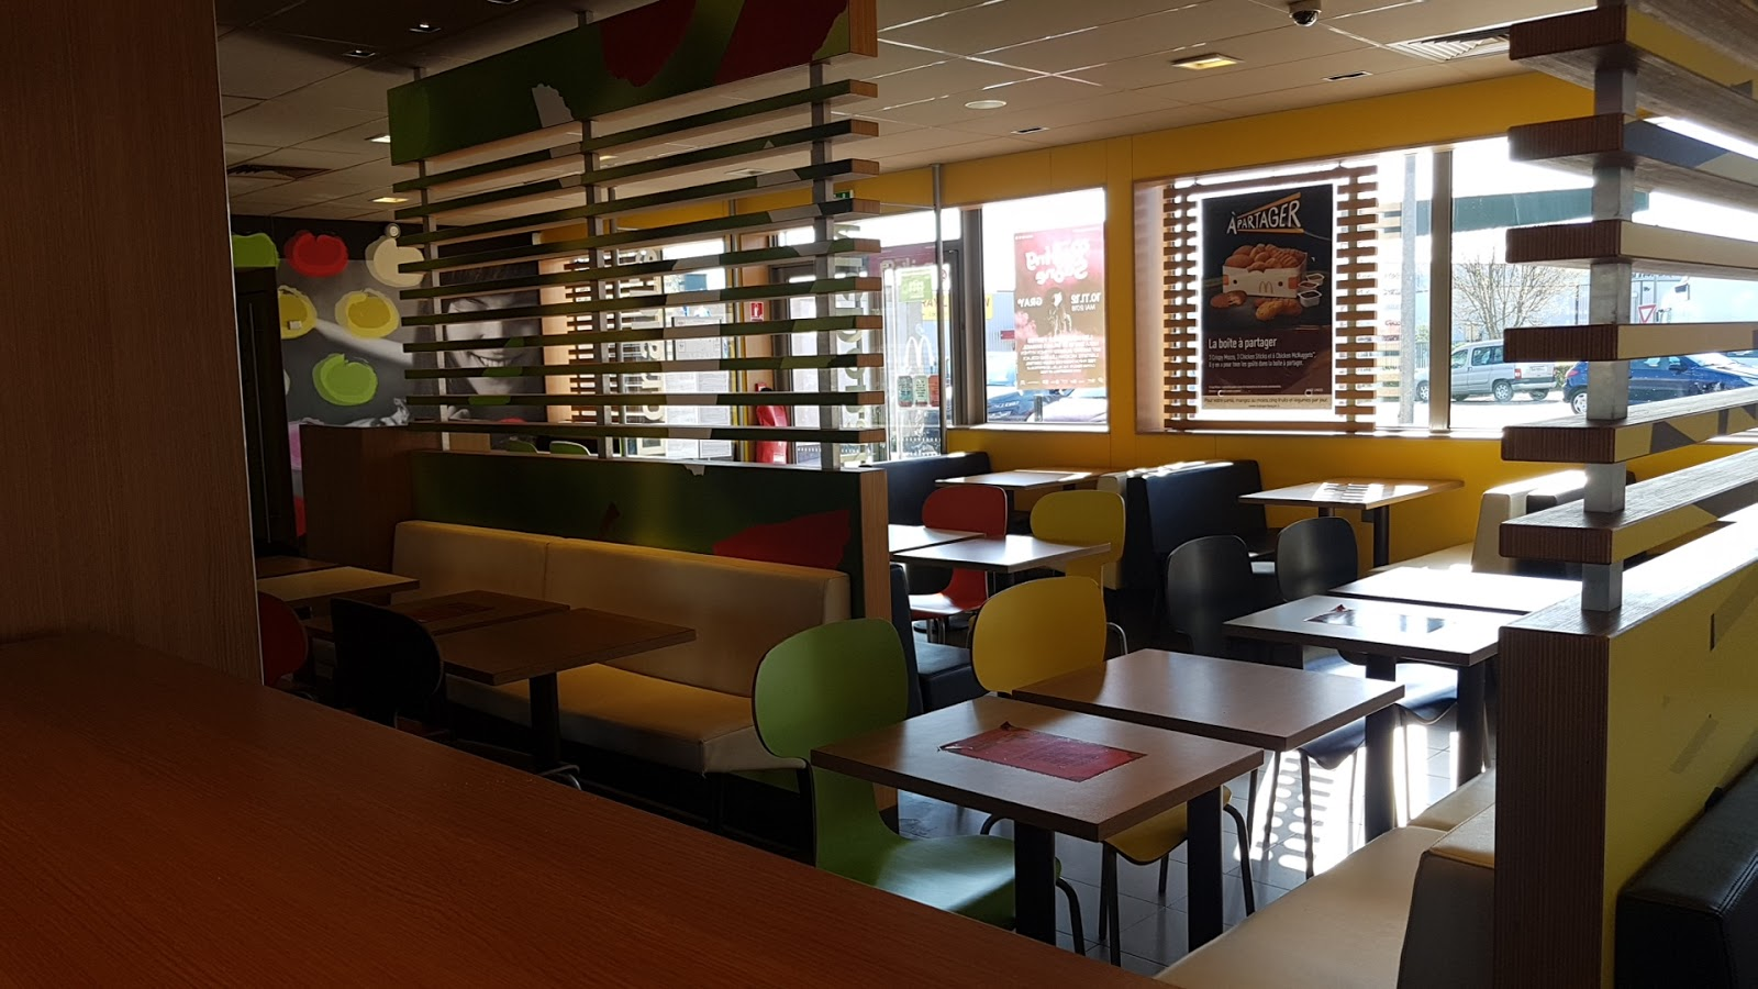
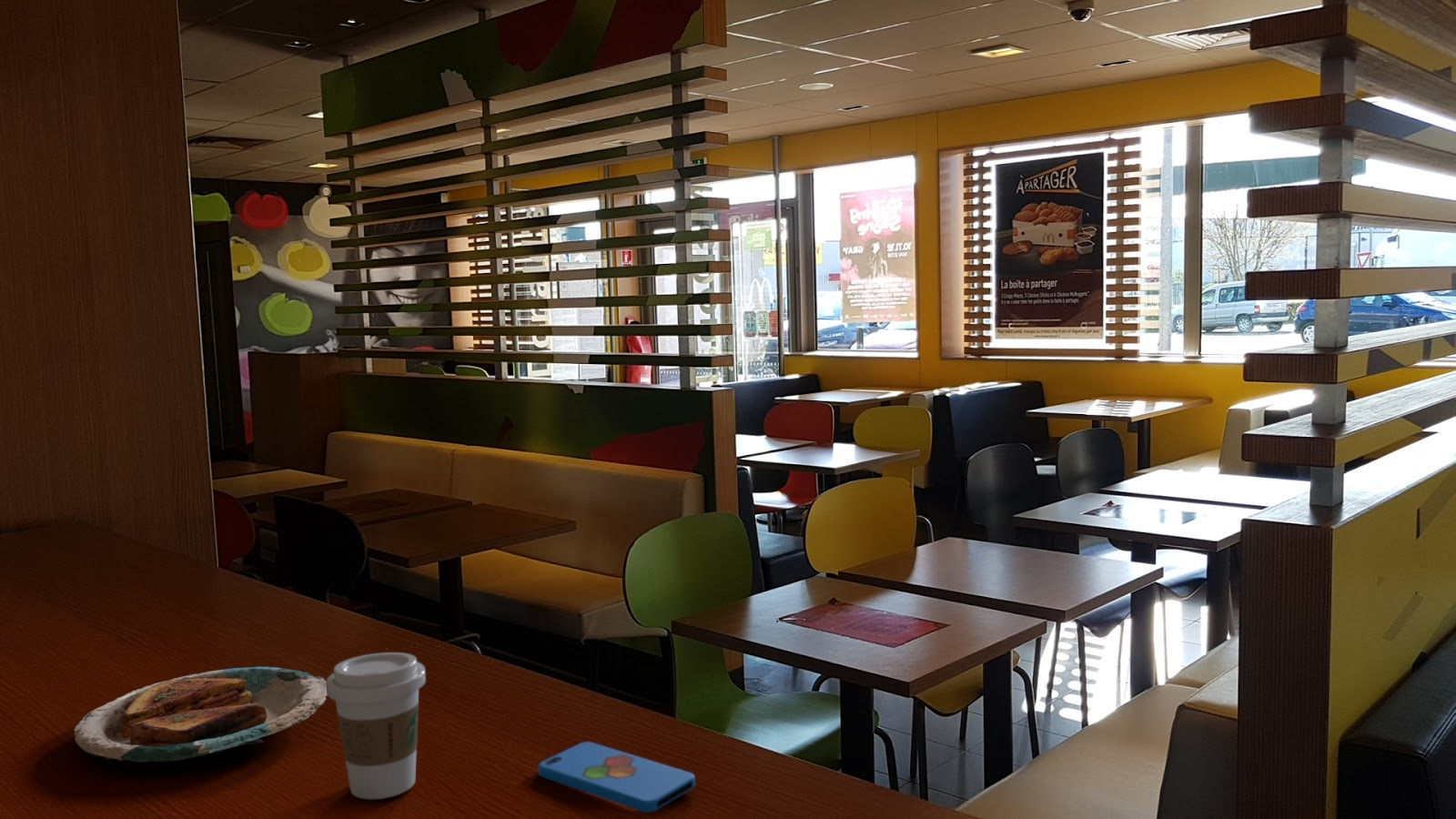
+ plate [74,665,328,763]
+ coffee cup [326,652,427,800]
+ smartphone [537,741,696,814]
